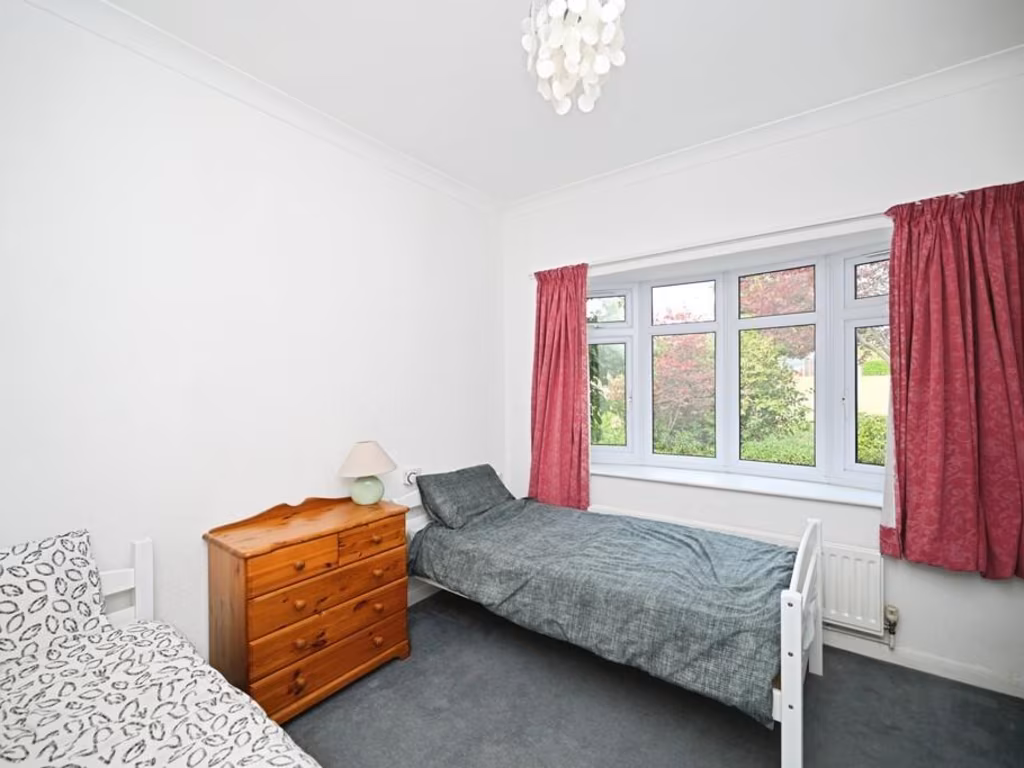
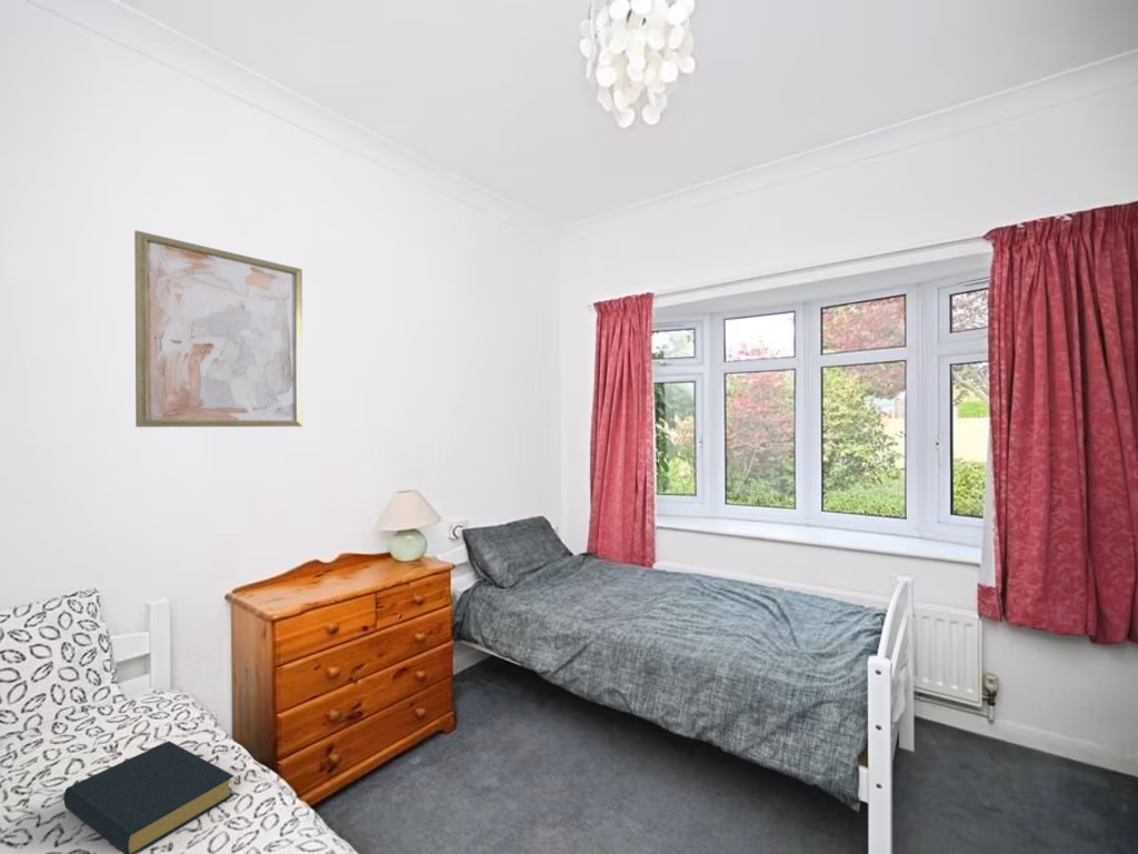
+ wall art [133,229,303,428]
+ hardback book [62,741,236,854]
